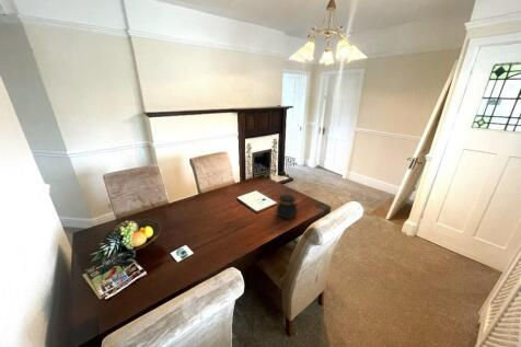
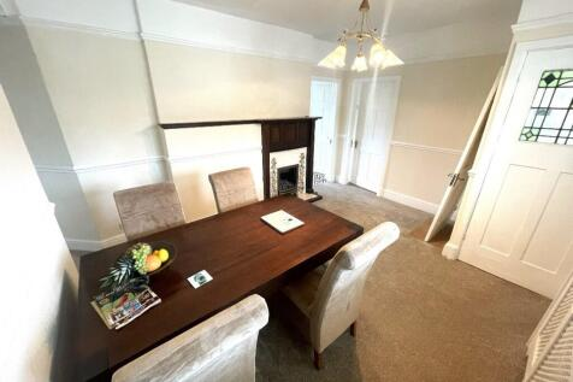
- jar [275,194,299,220]
